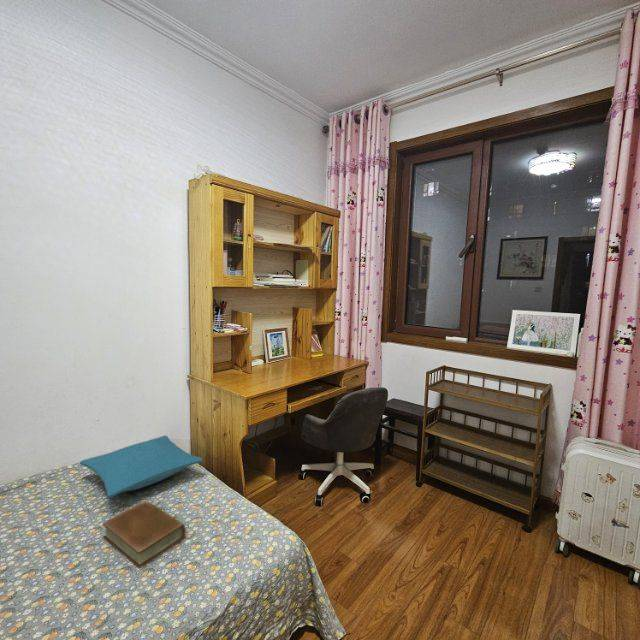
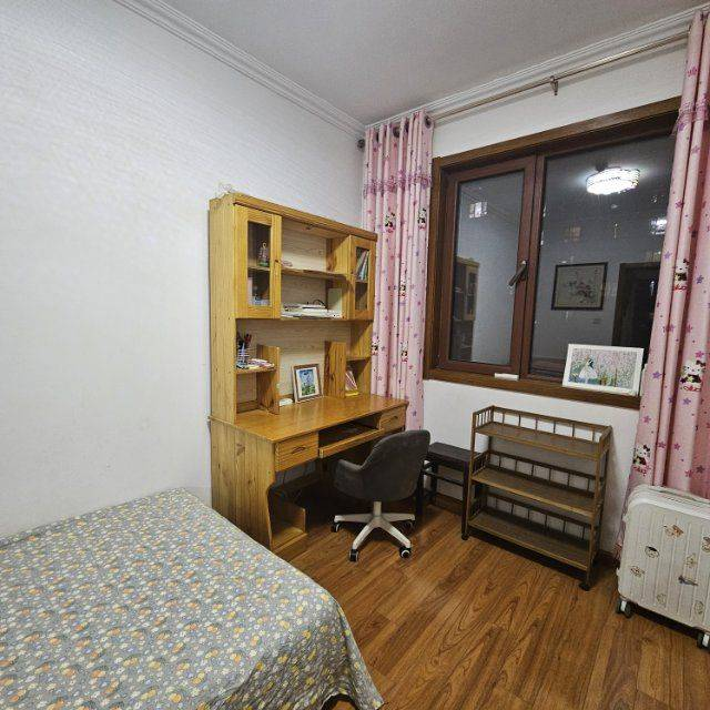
- book [102,499,186,569]
- pillow [79,435,204,499]
